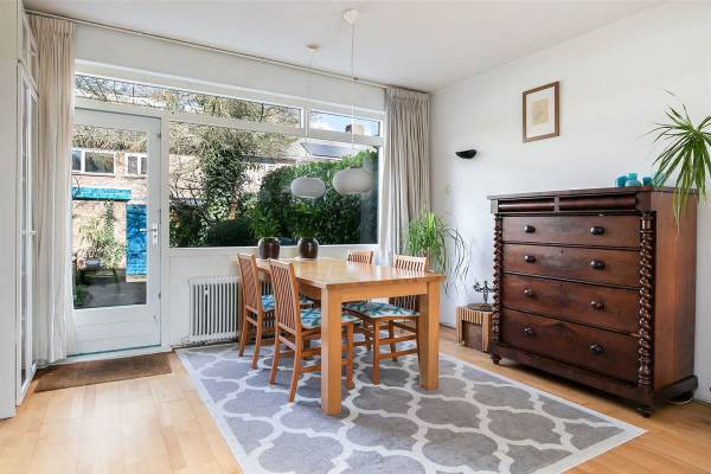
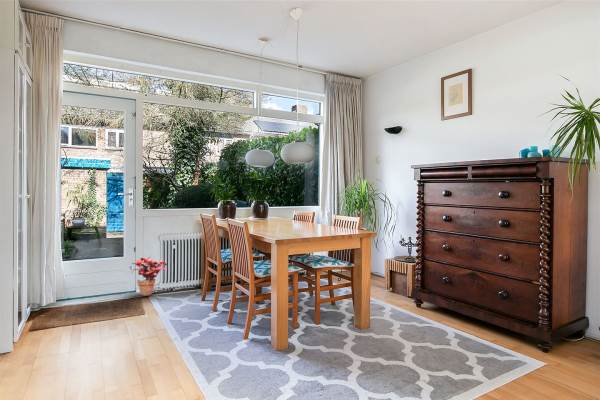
+ potted plant [131,256,168,297]
